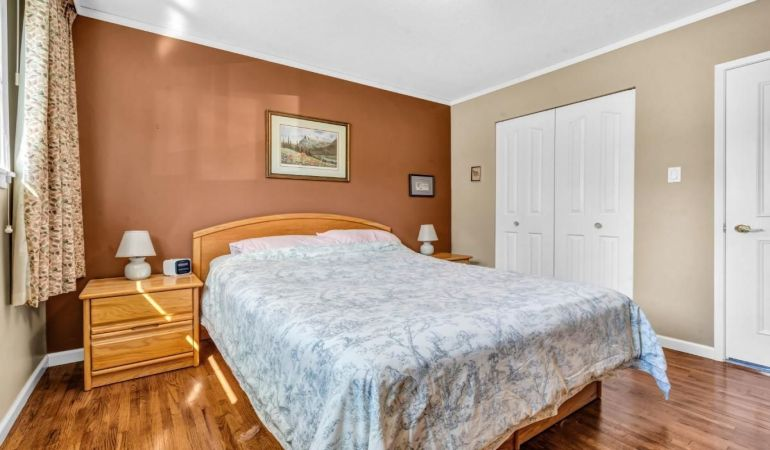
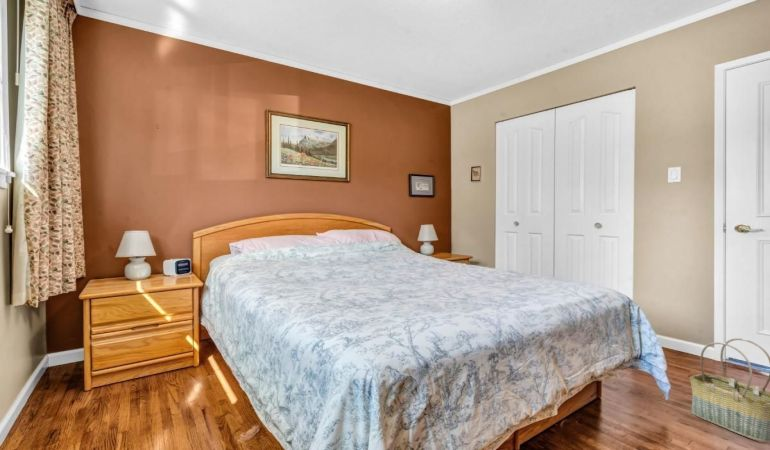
+ basket [689,337,770,443]
